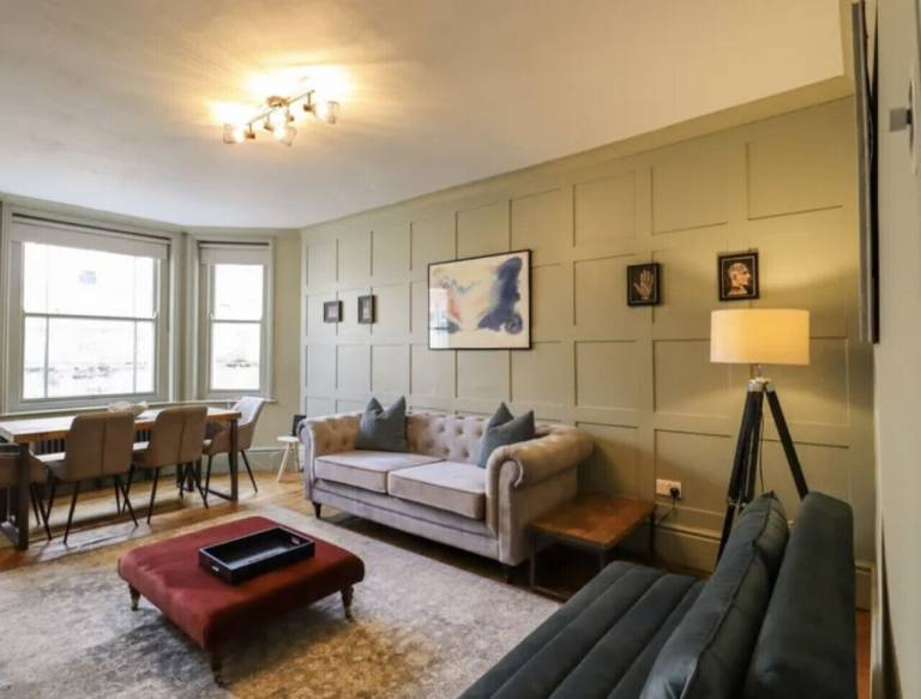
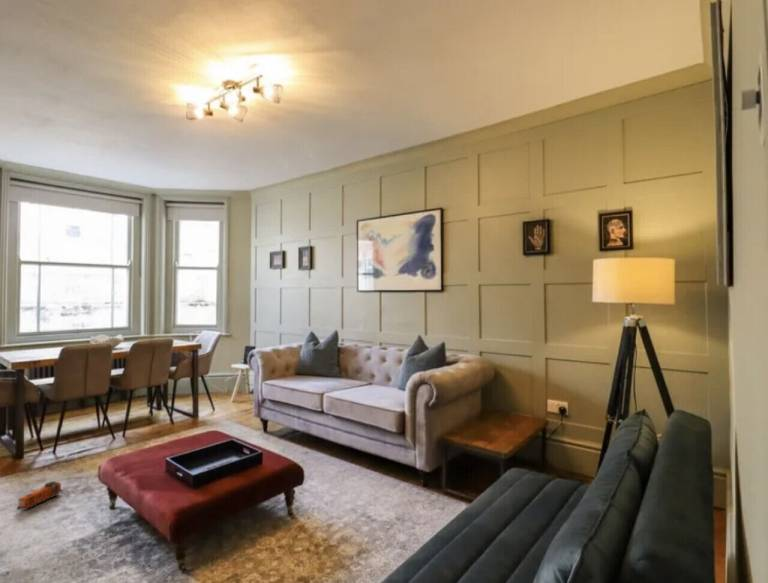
+ toy train [15,480,64,512]
